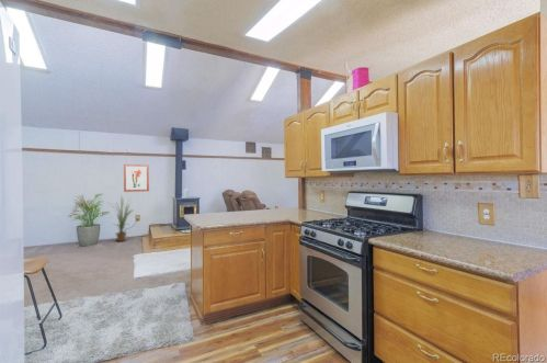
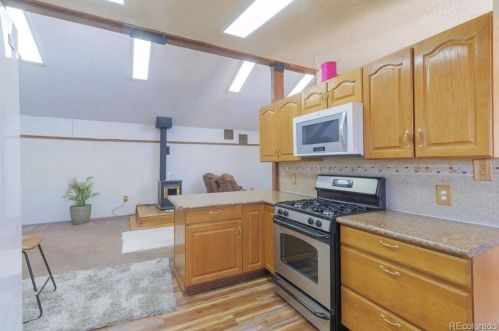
- wall art [123,163,150,193]
- house plant [107,195,135,242]
